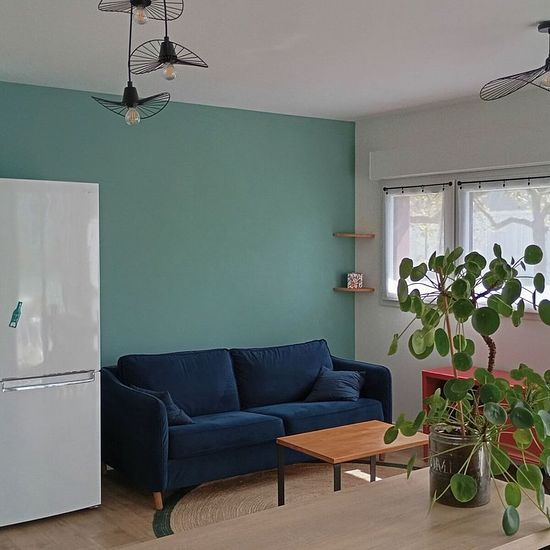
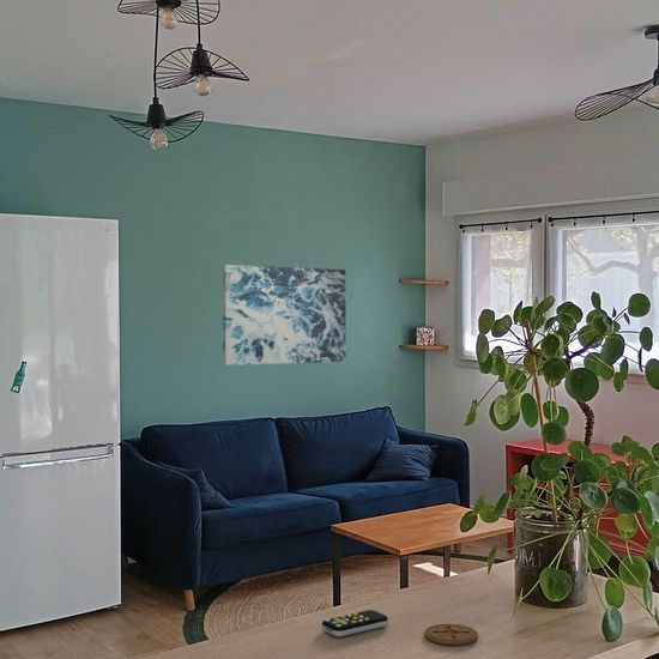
+ coaster [423,623,479,646]
+ remote control [321,609,389,637]
+ wall art [222,264,347,367]
